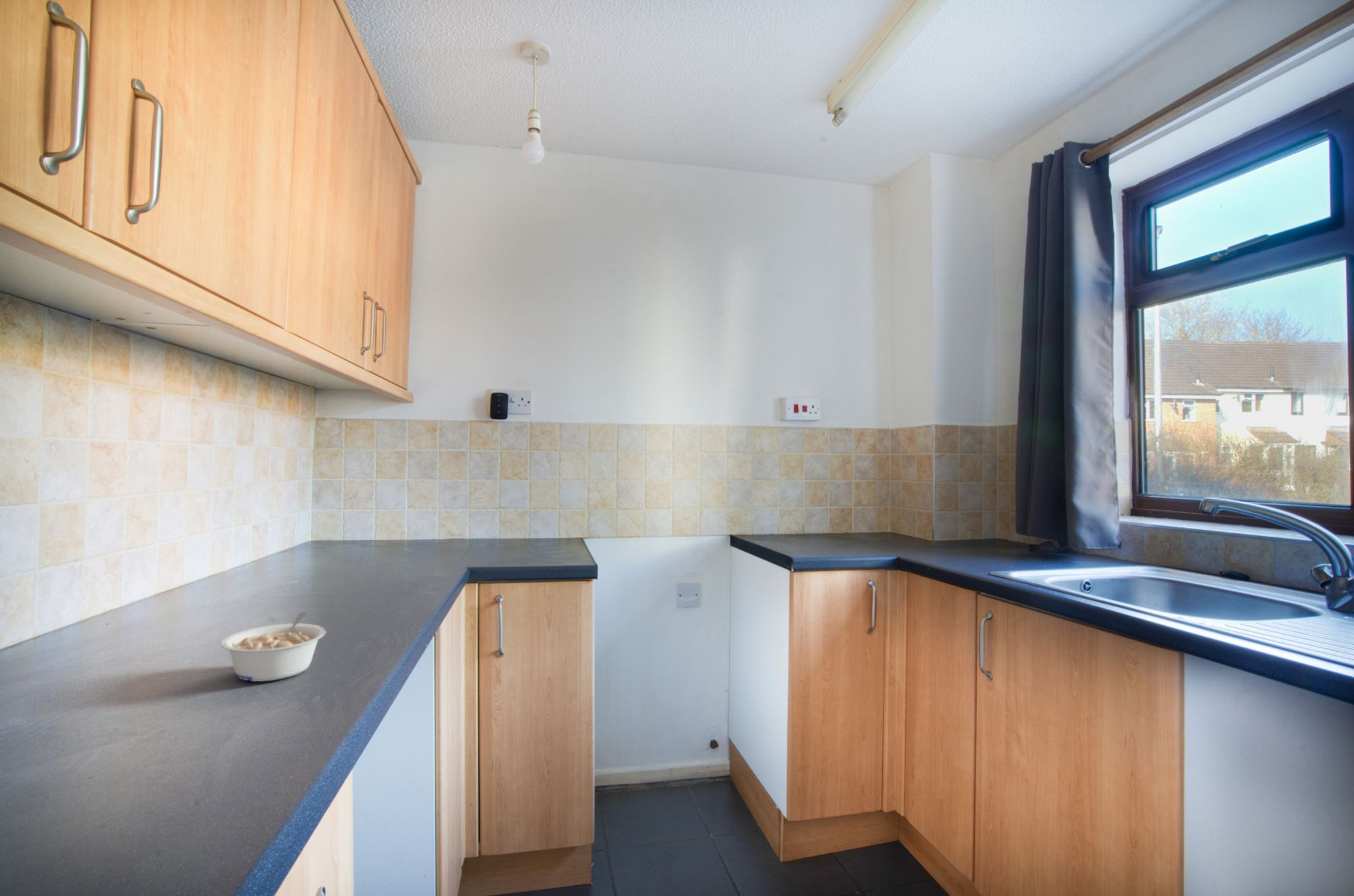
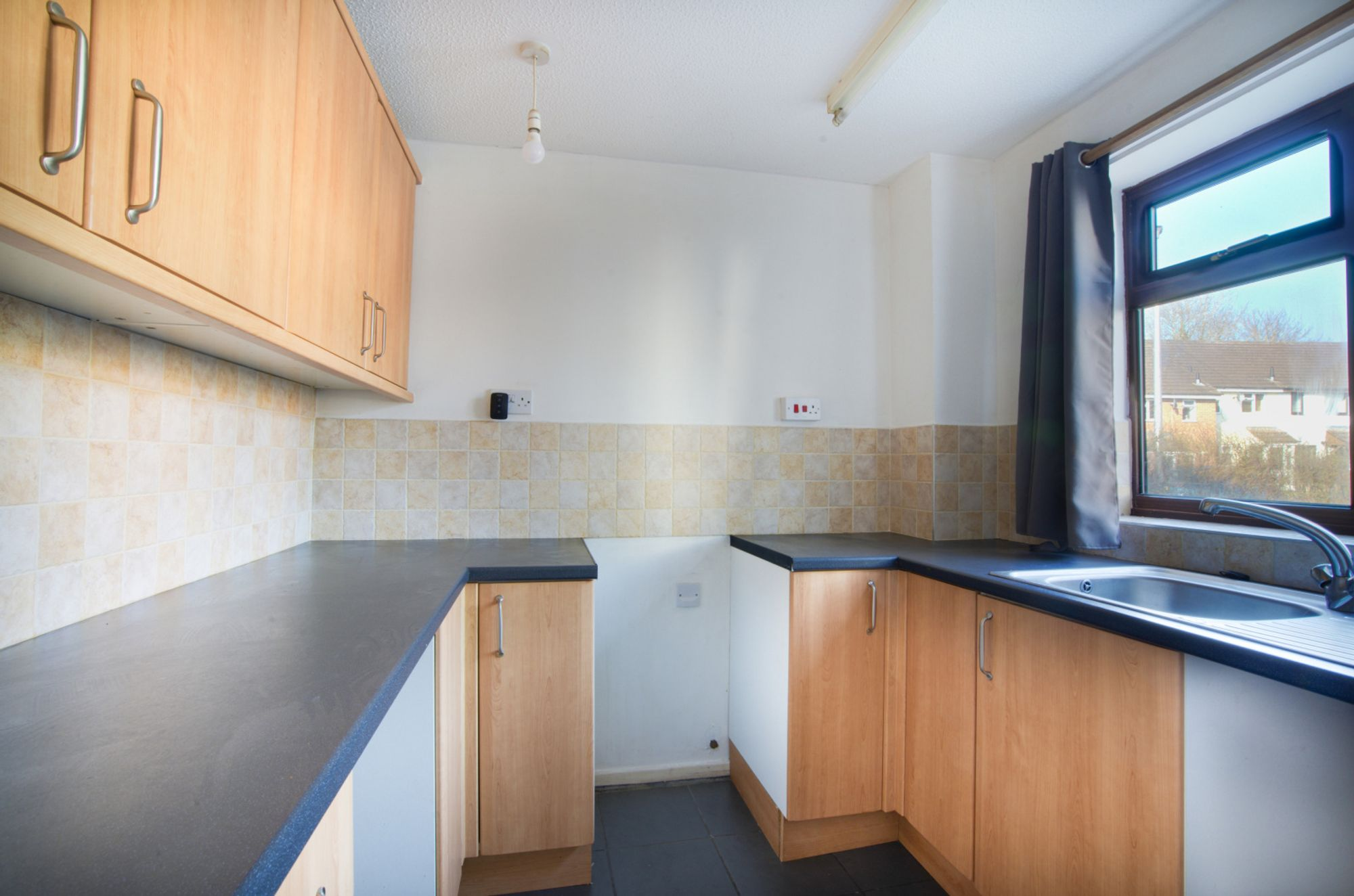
- legume [220,611,327,682]
